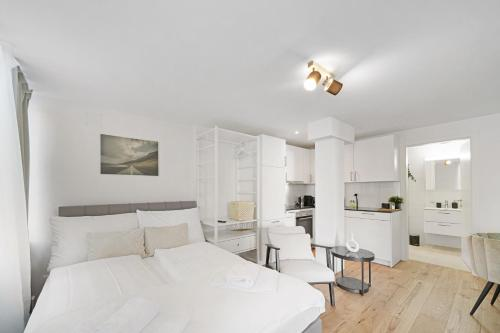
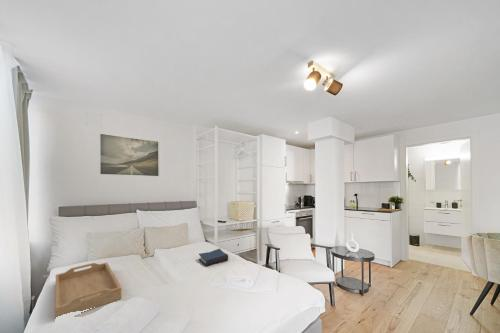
+ hardback book [198,248,229,267]
+ serving tray [55,261,122,318]
